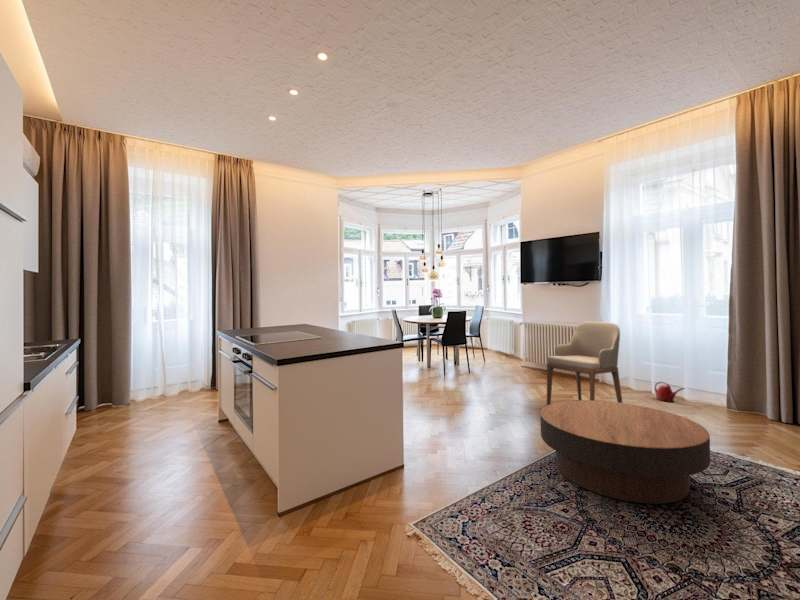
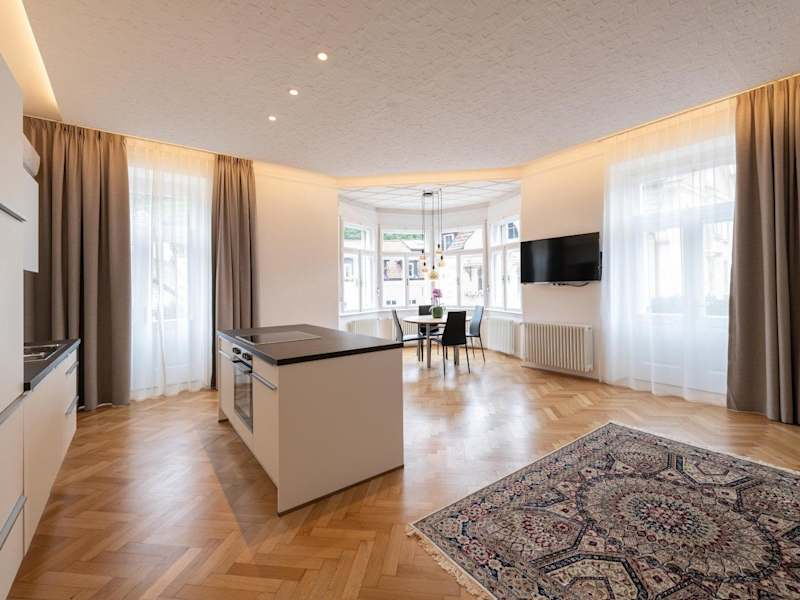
- armchair [546,321,623,406]
- watering can [654,381,686,403]
- coffee table [539,400,711,505]
